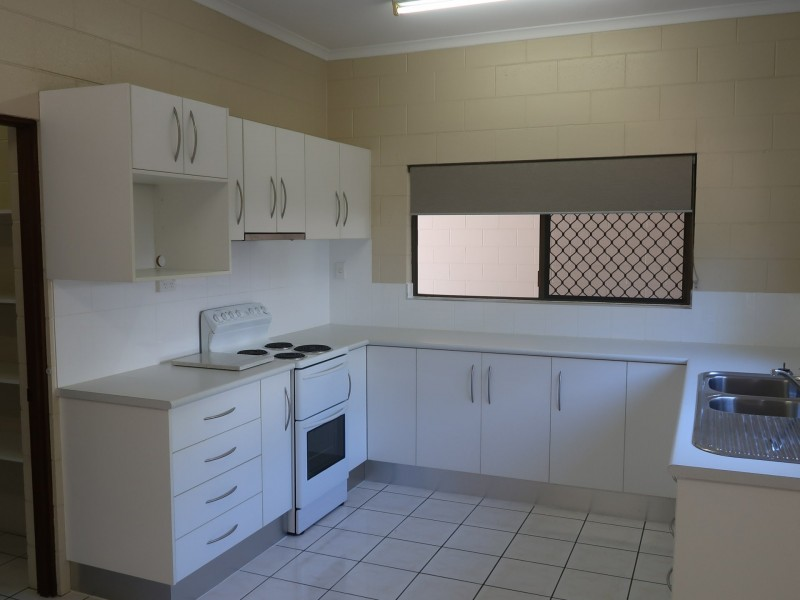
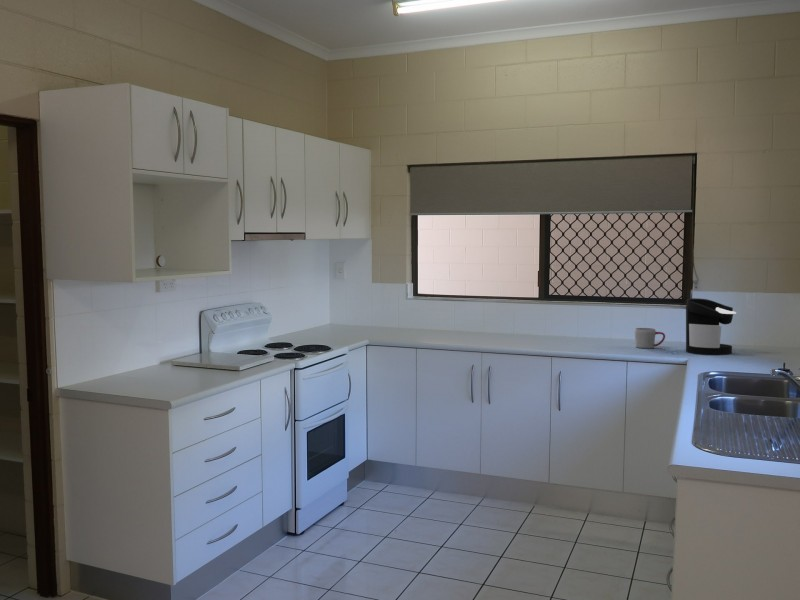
+ mug [634,327,666,349]
+ coffee maker [685,297,737,356]
